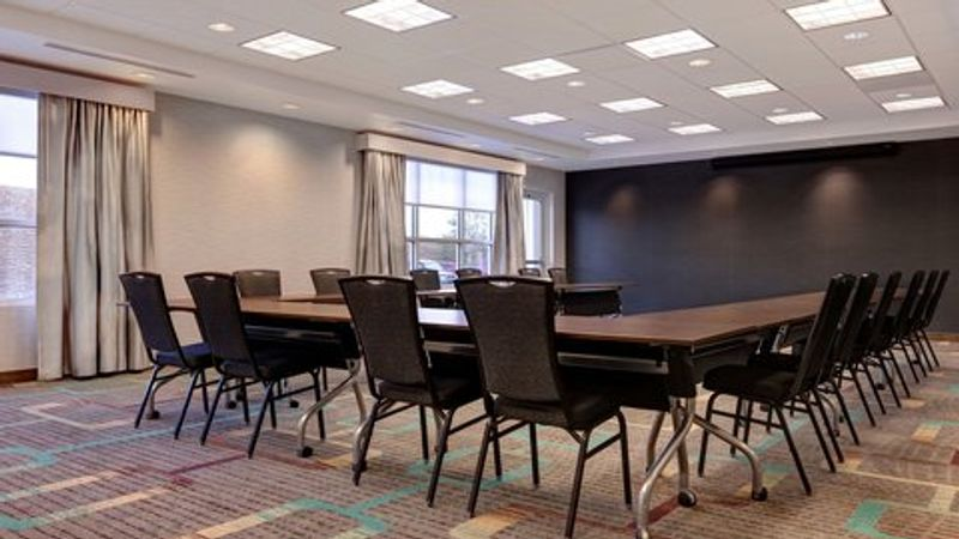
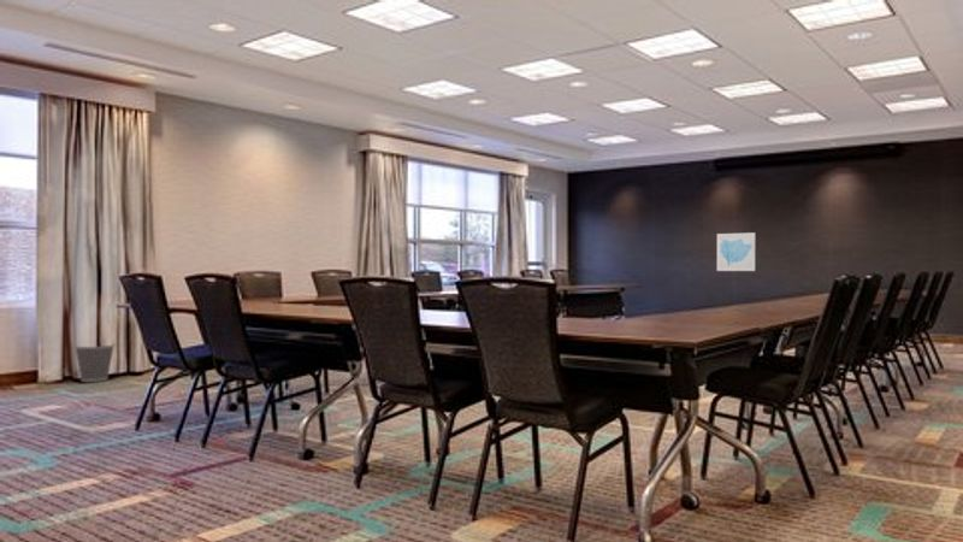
+ wastebasket [73,343,116,383]
+ wall art [716,231,756,272]
